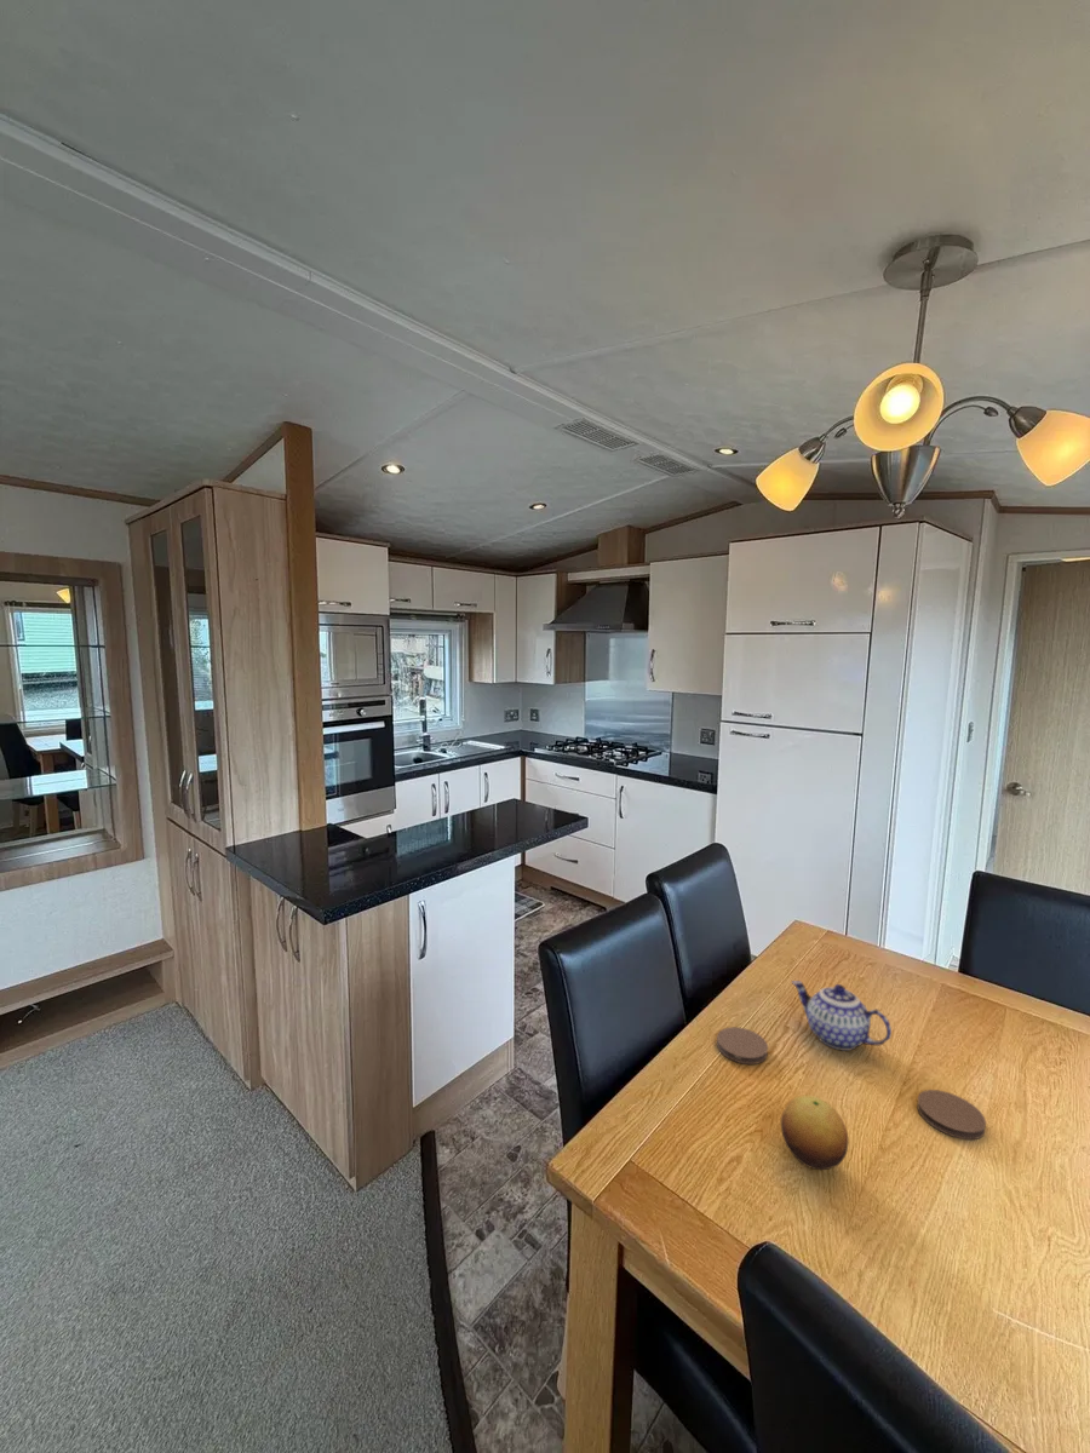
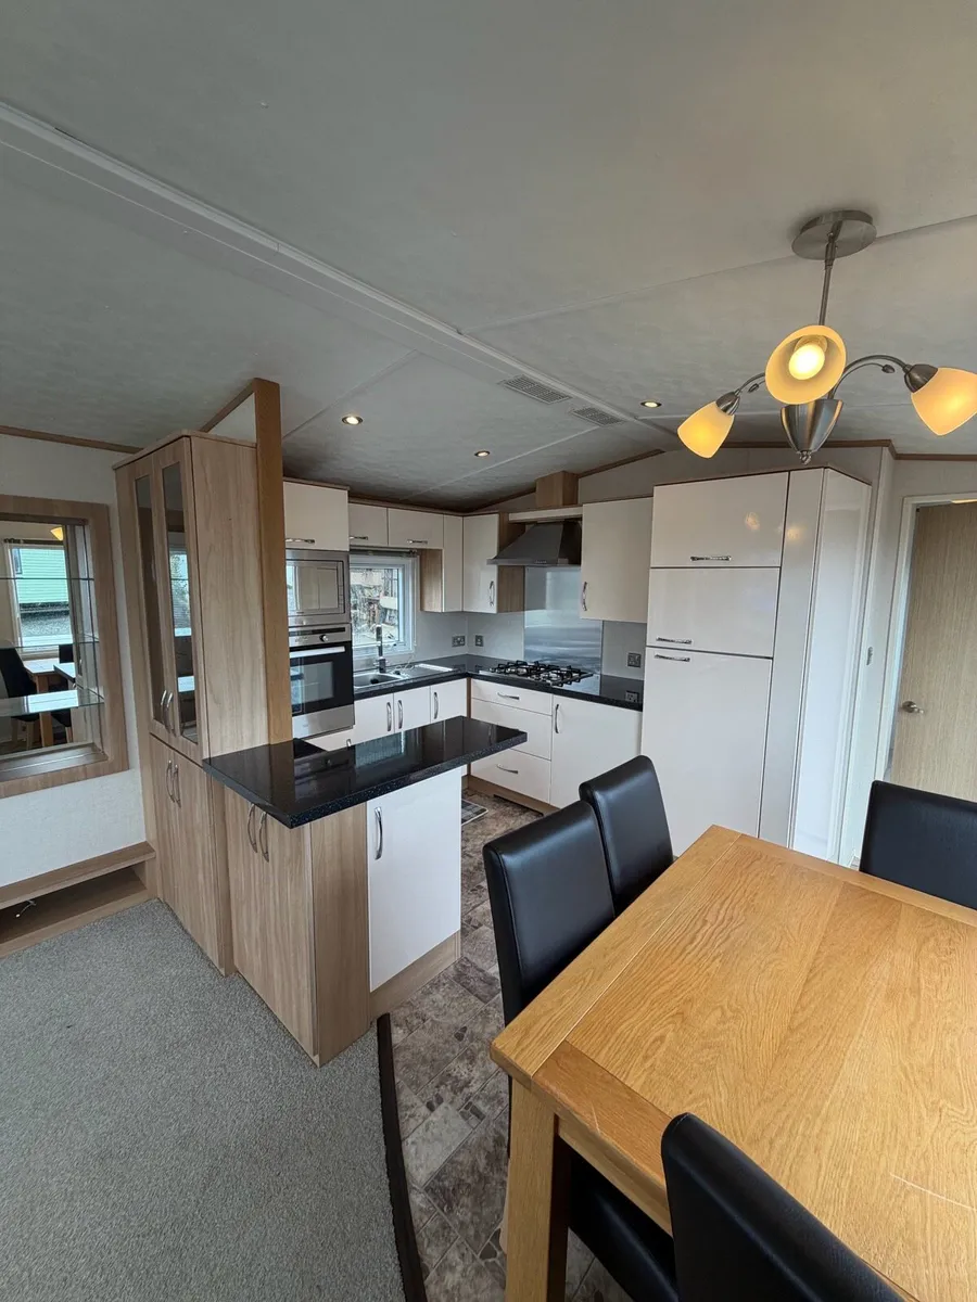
- fruit [780,1095,850,1171]
- coaster [916,1089,987,1141]
- coaster [716,1026,769,1066]
- teapot [791,980,893,1052]
